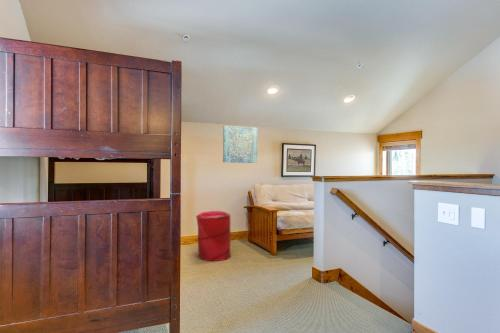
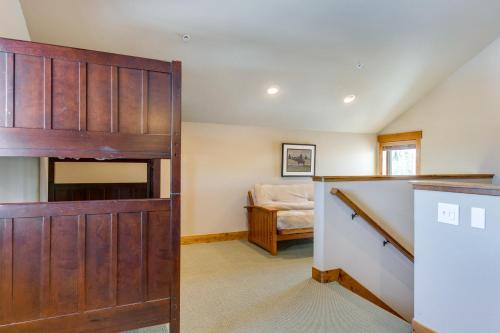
- wall art [222,125,258,164]
- laundry hamper [195,210,232,262]
